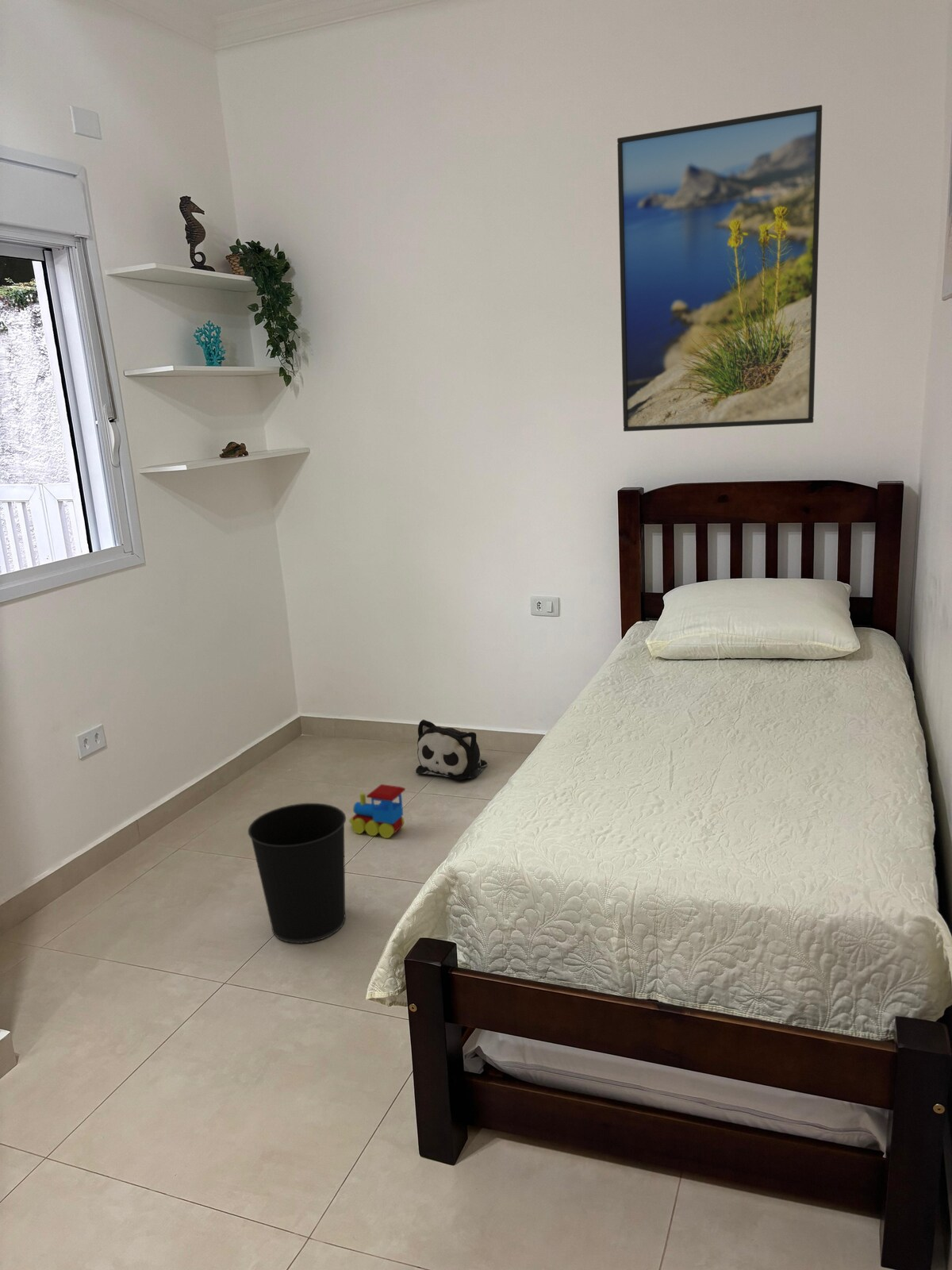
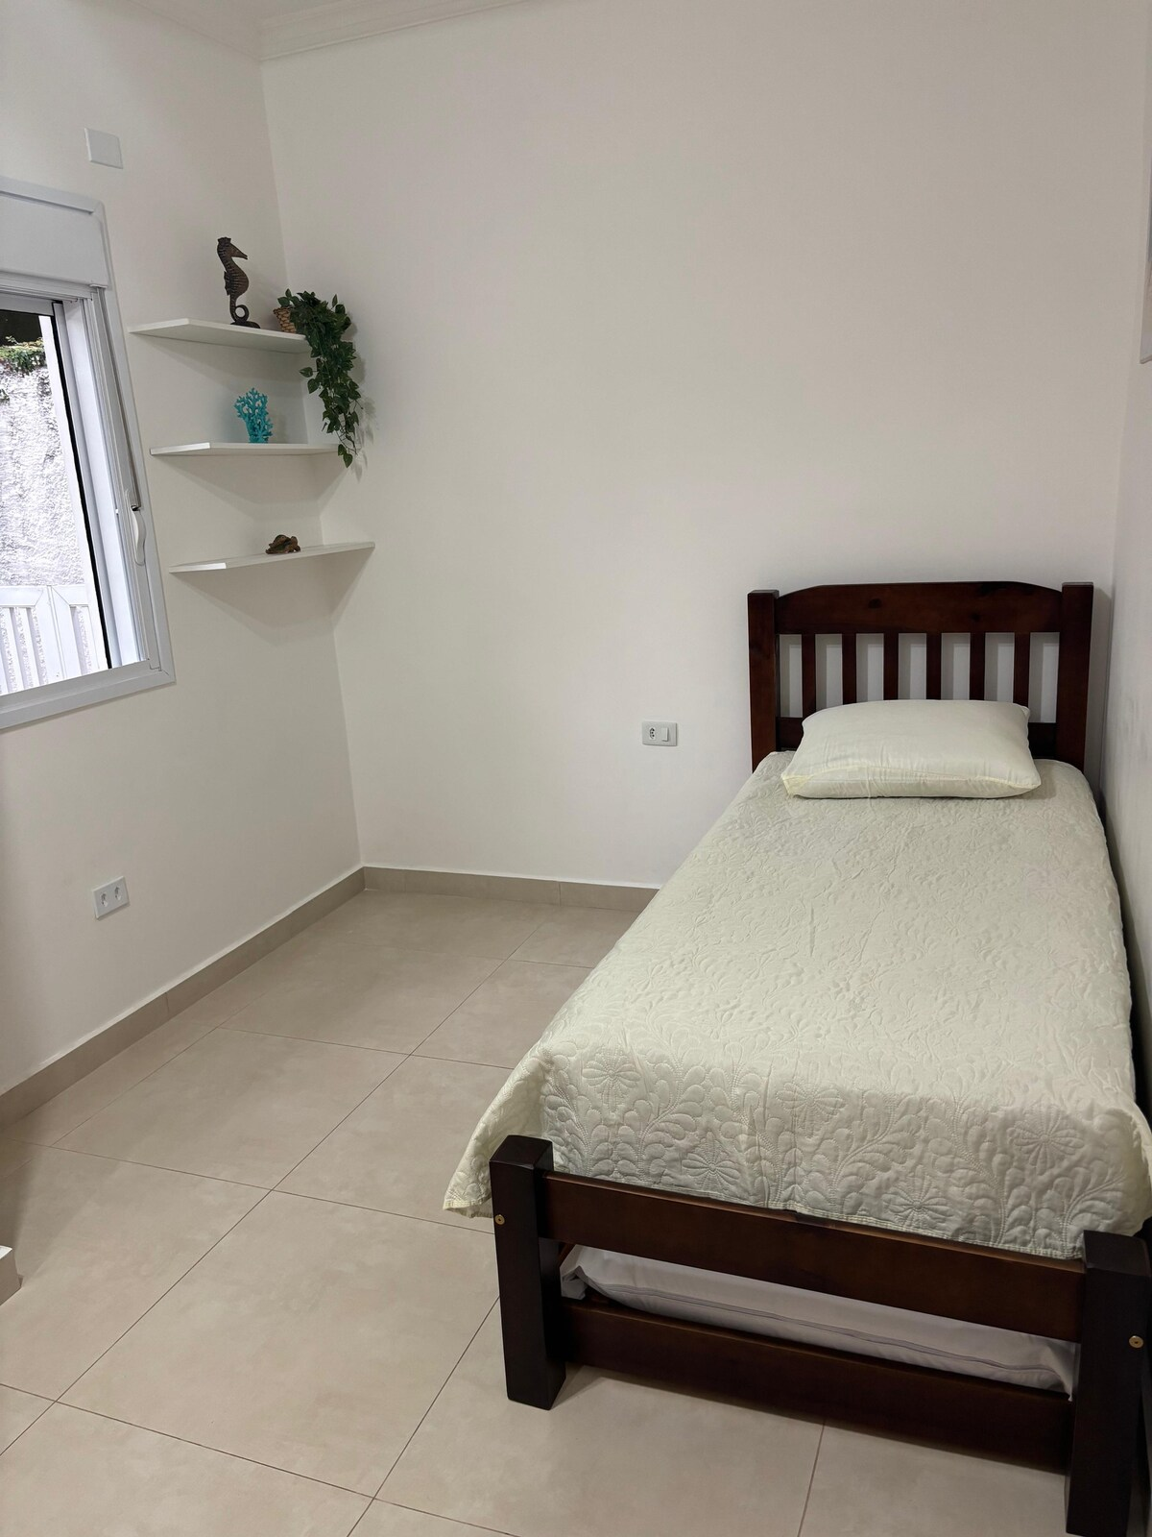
- wastebasket [248,802,347,944]
- toy train [348,783,406,839]
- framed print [616,104,823,433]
- plush toy [415,719,488,781]
